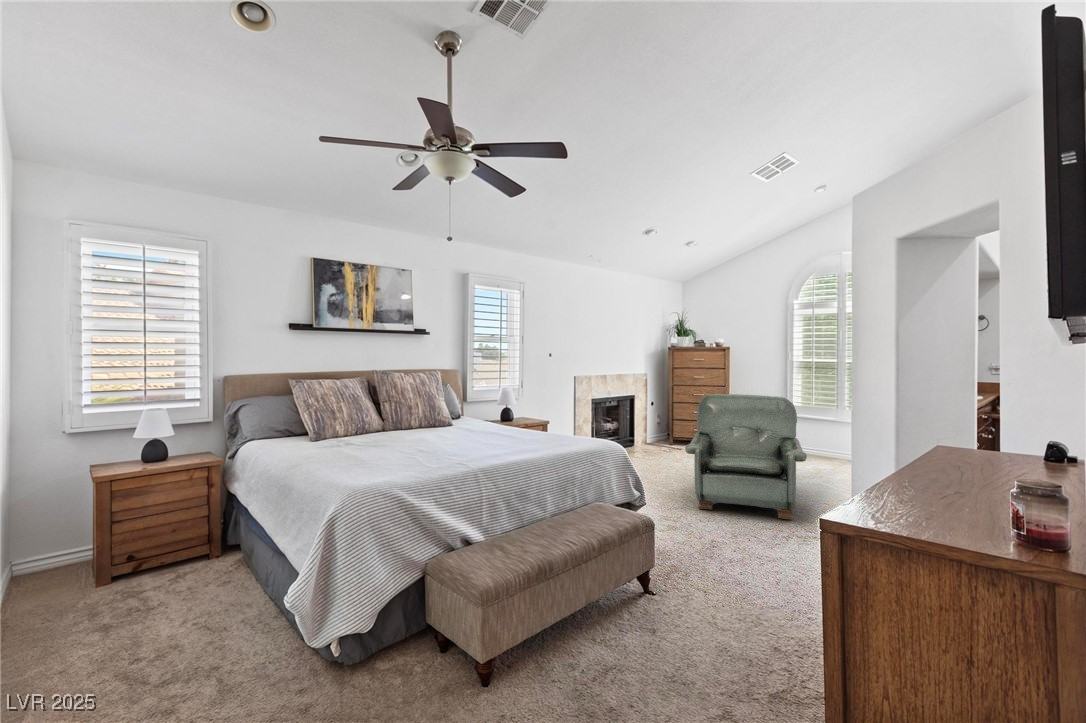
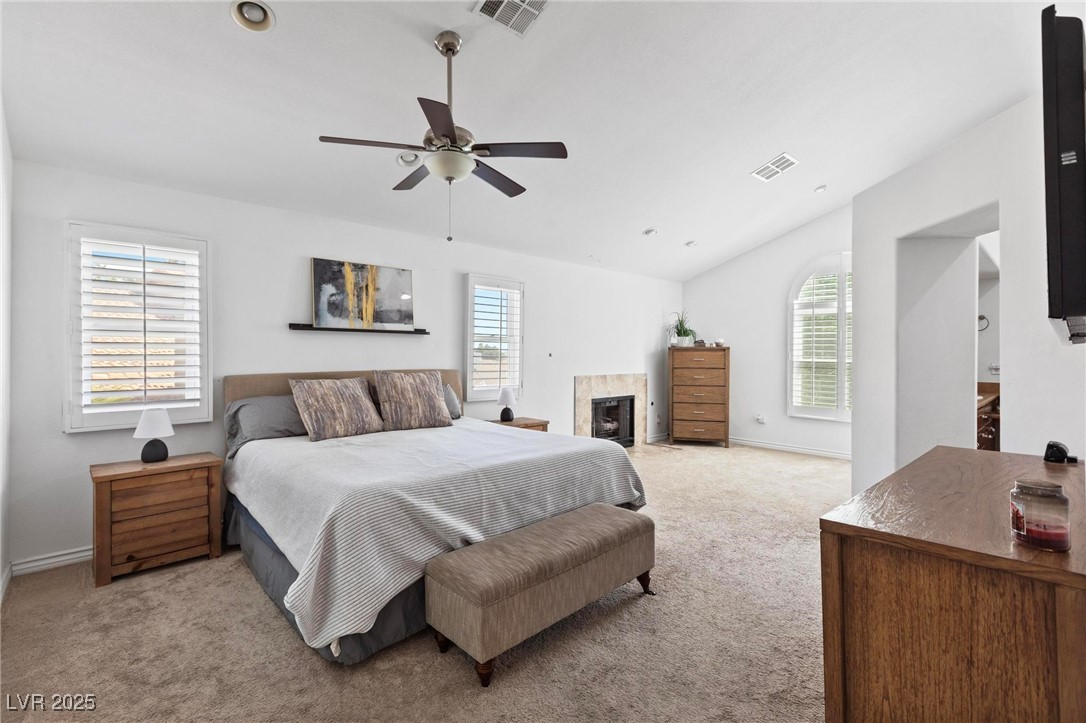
- armchair [684,393,808,520]
